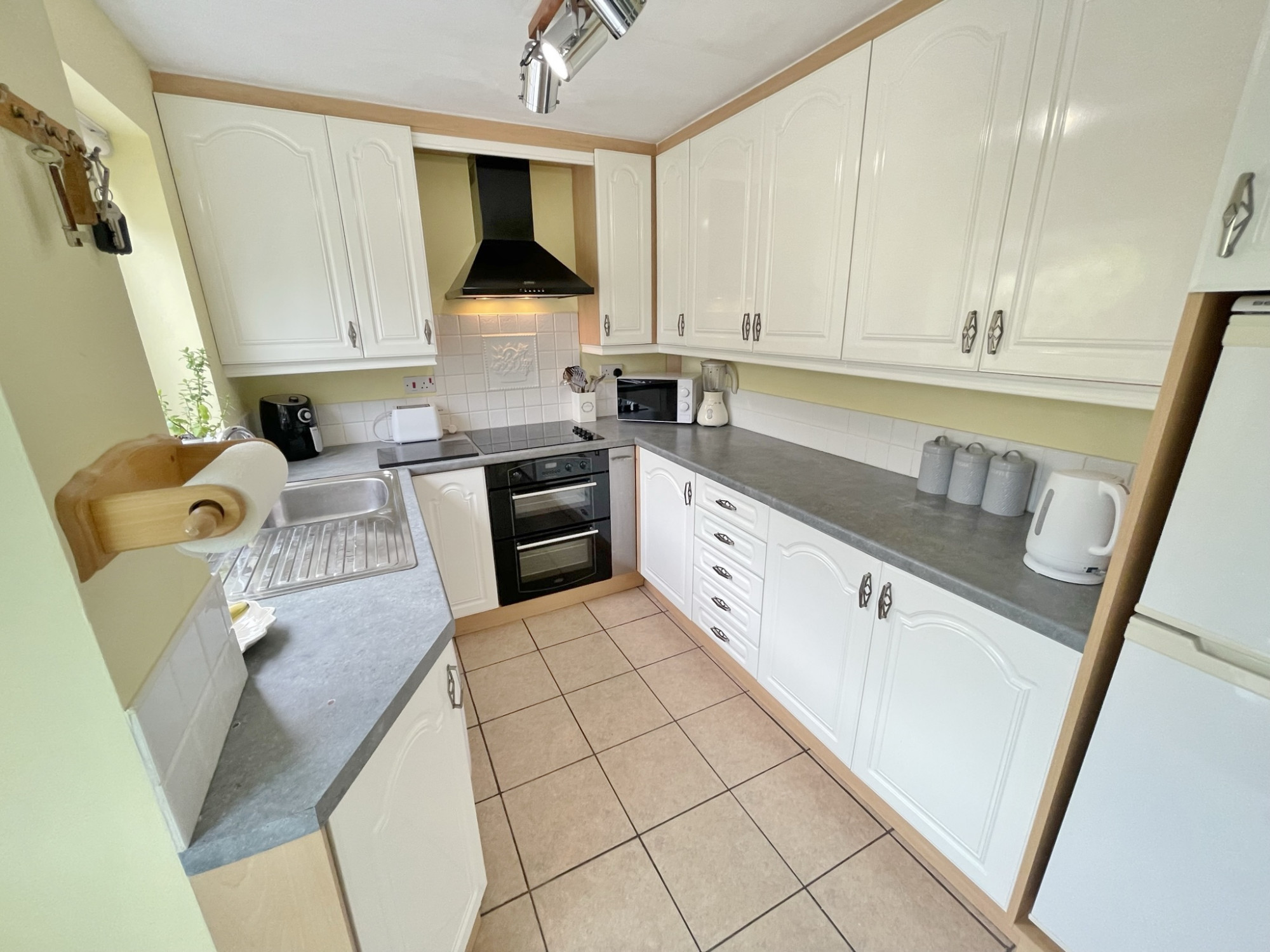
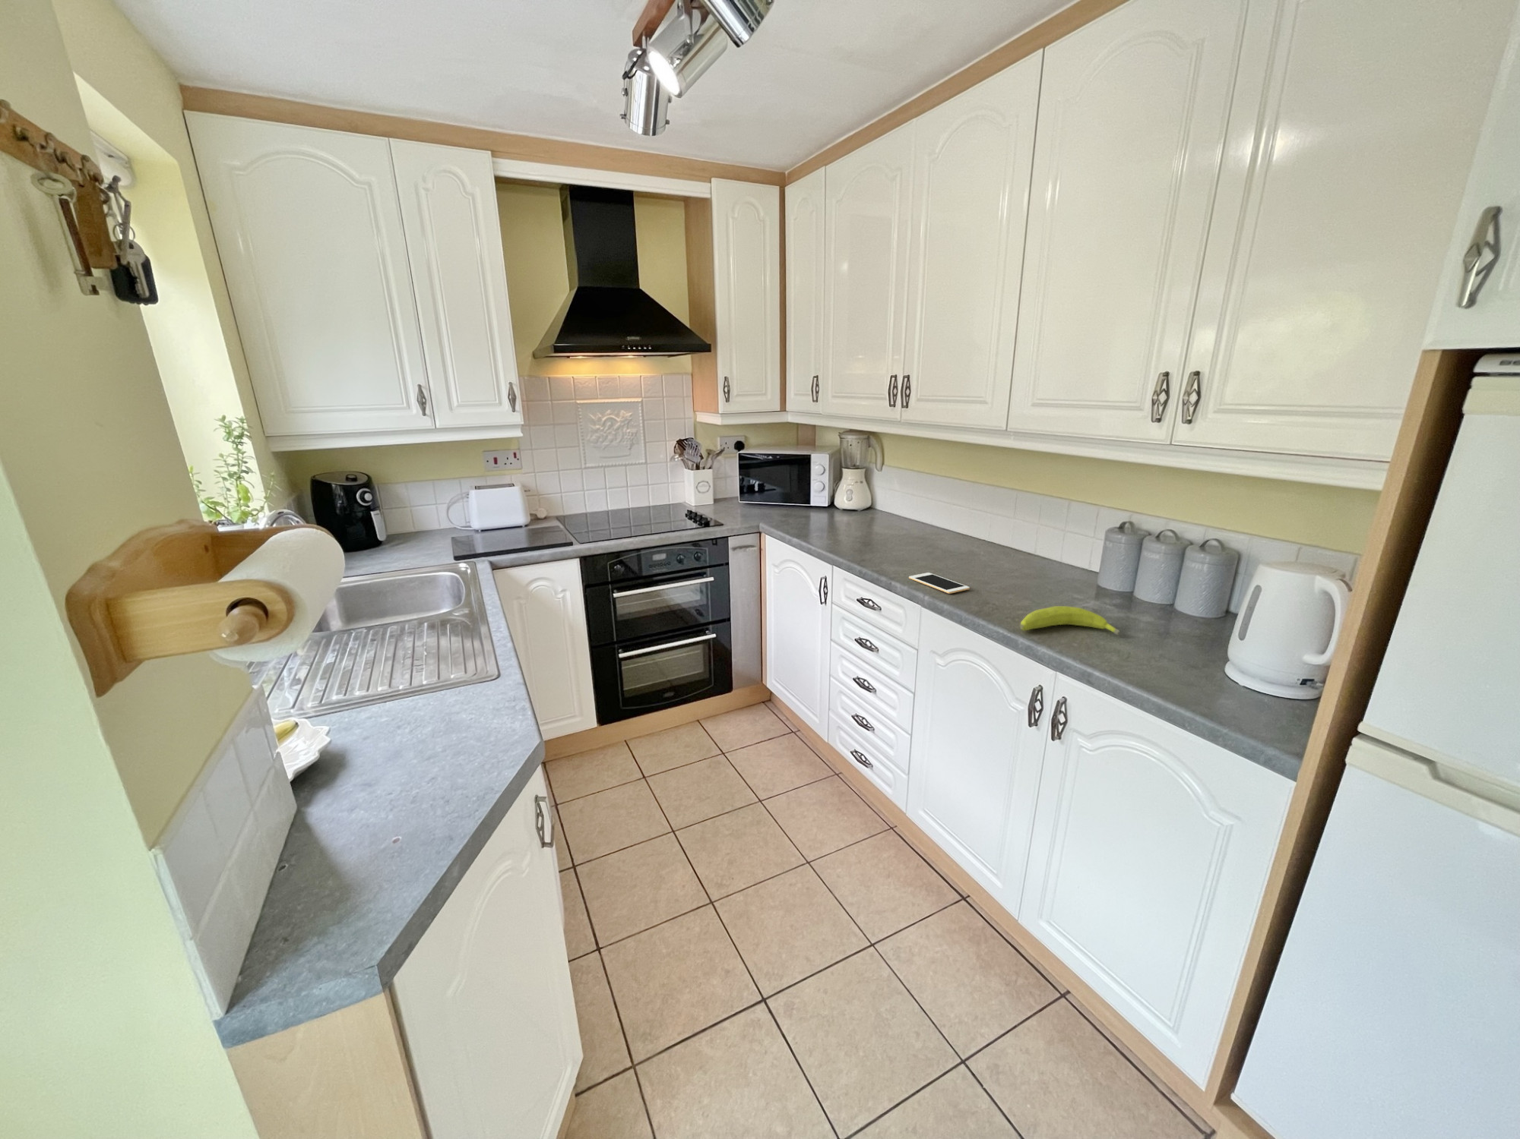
+ cell phone [908,572,971,595]
+ fruit [1020,605,1120,636]
